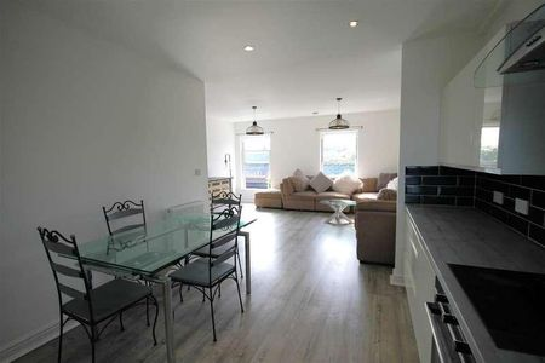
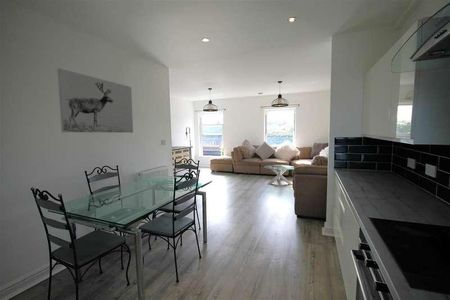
+ wall art [57,68,134,134]
